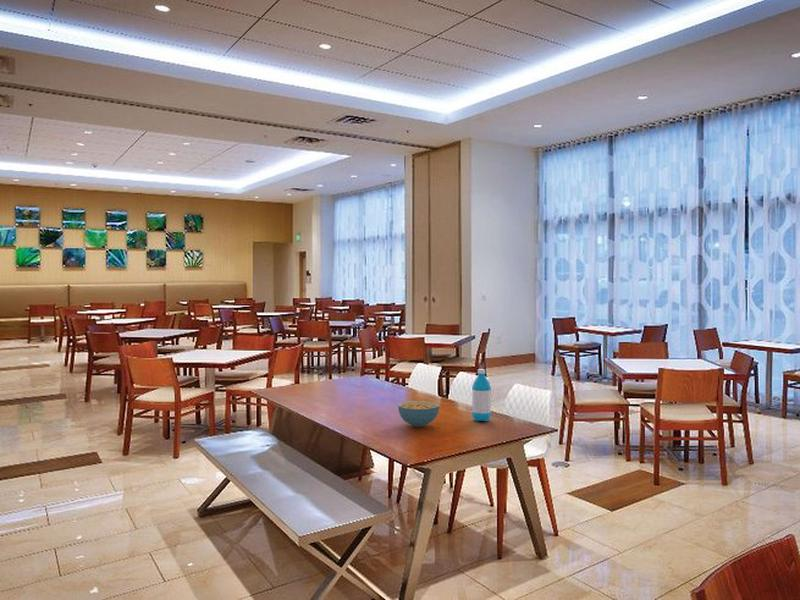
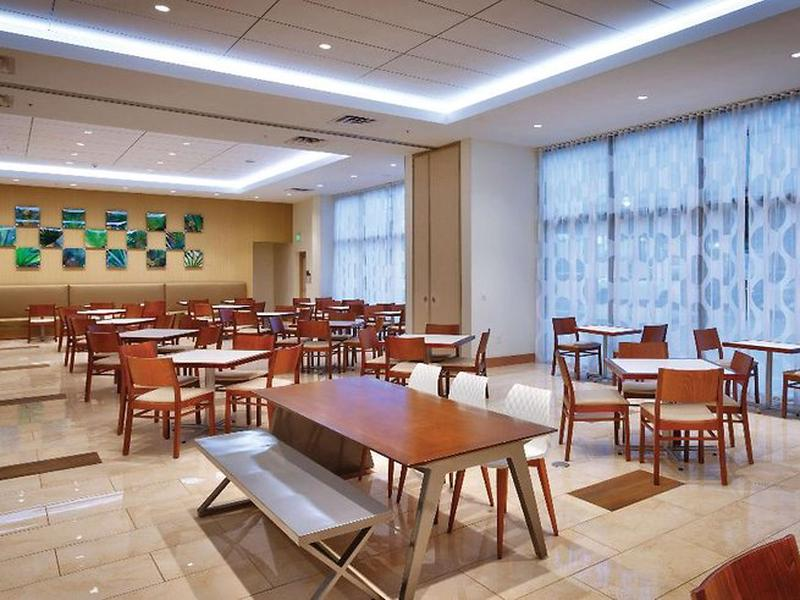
- water bottle [471,368,492,422]
- cereal bowl [397,400,440,428]
